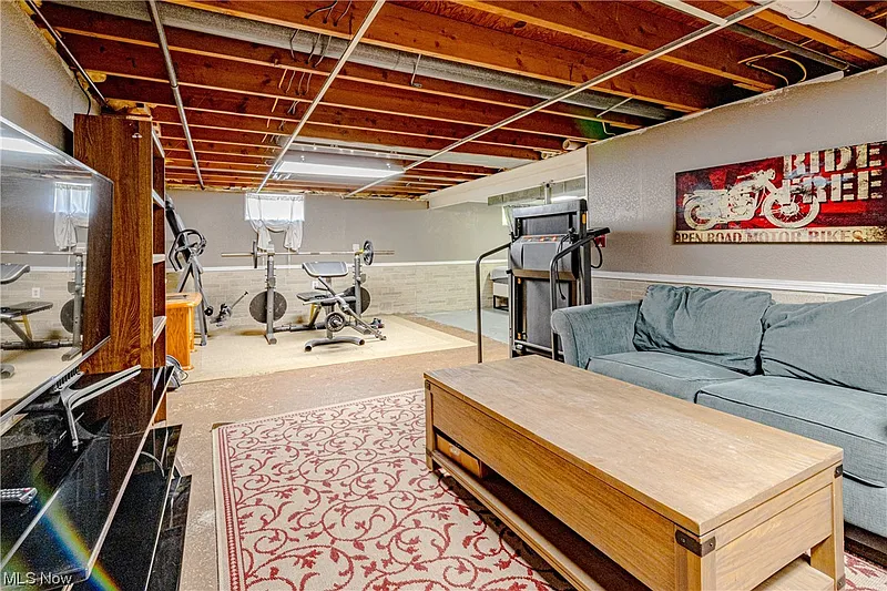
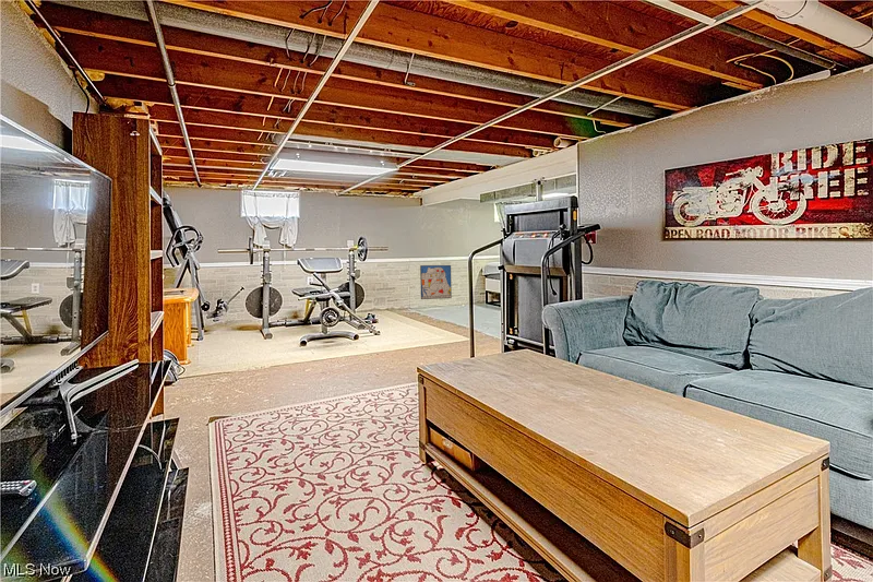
+ wall art [419,264,453,300]
